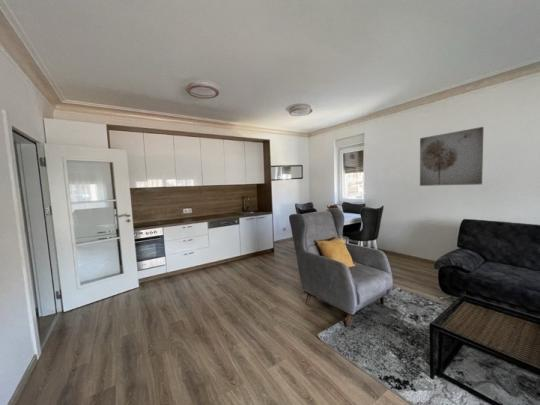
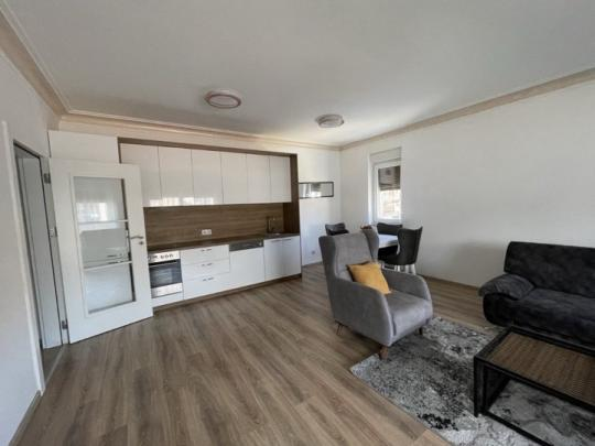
- wall art [419,126,485,187]
